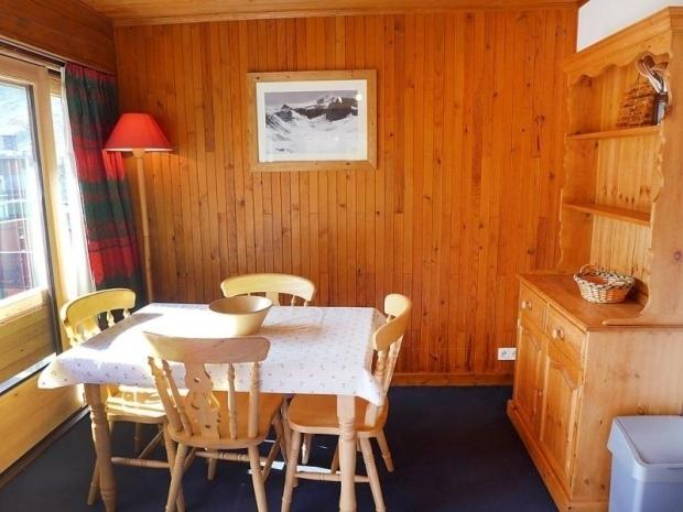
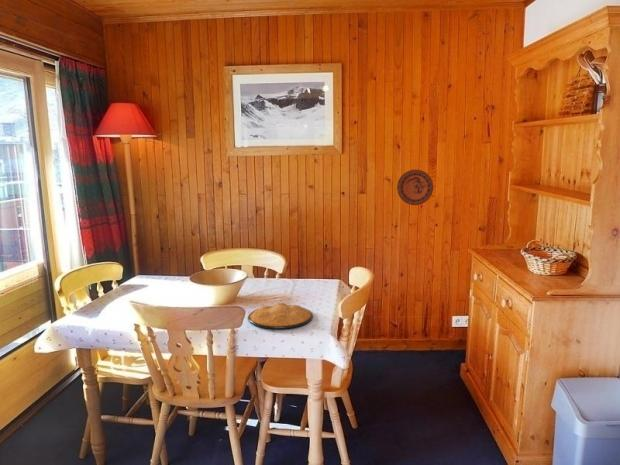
+ decorative plate [396,169,434,206]
+ plate [247,302,314,330]
